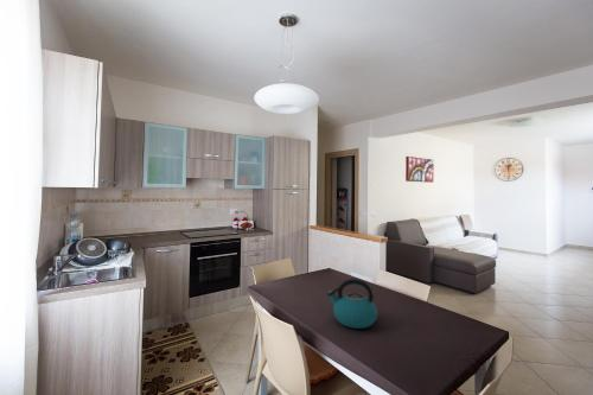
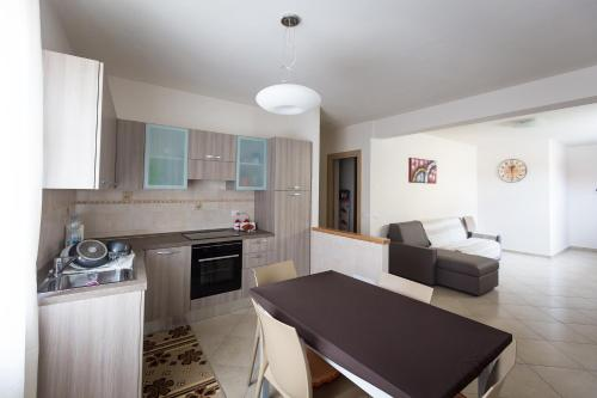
- kettle [326,278,378,330]
